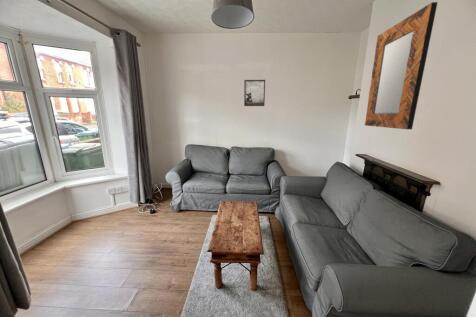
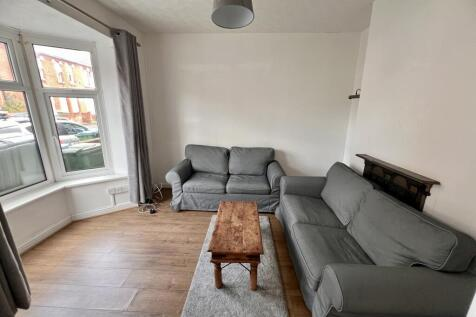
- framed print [243,79,266,107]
- home mirror [364,1,439,130]
